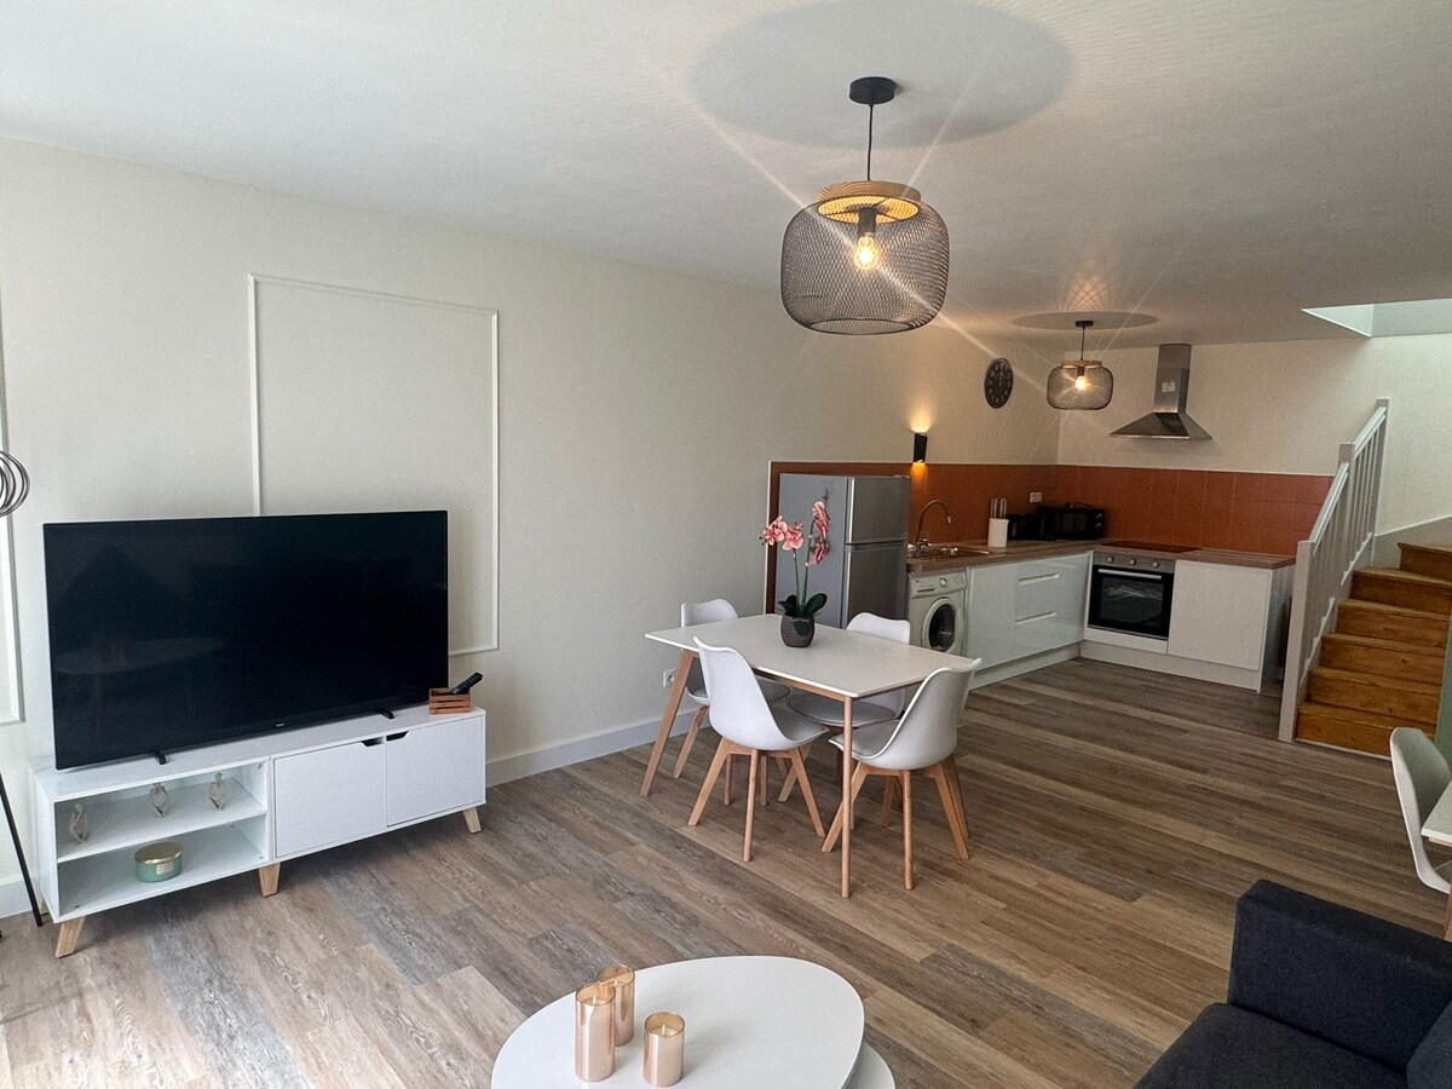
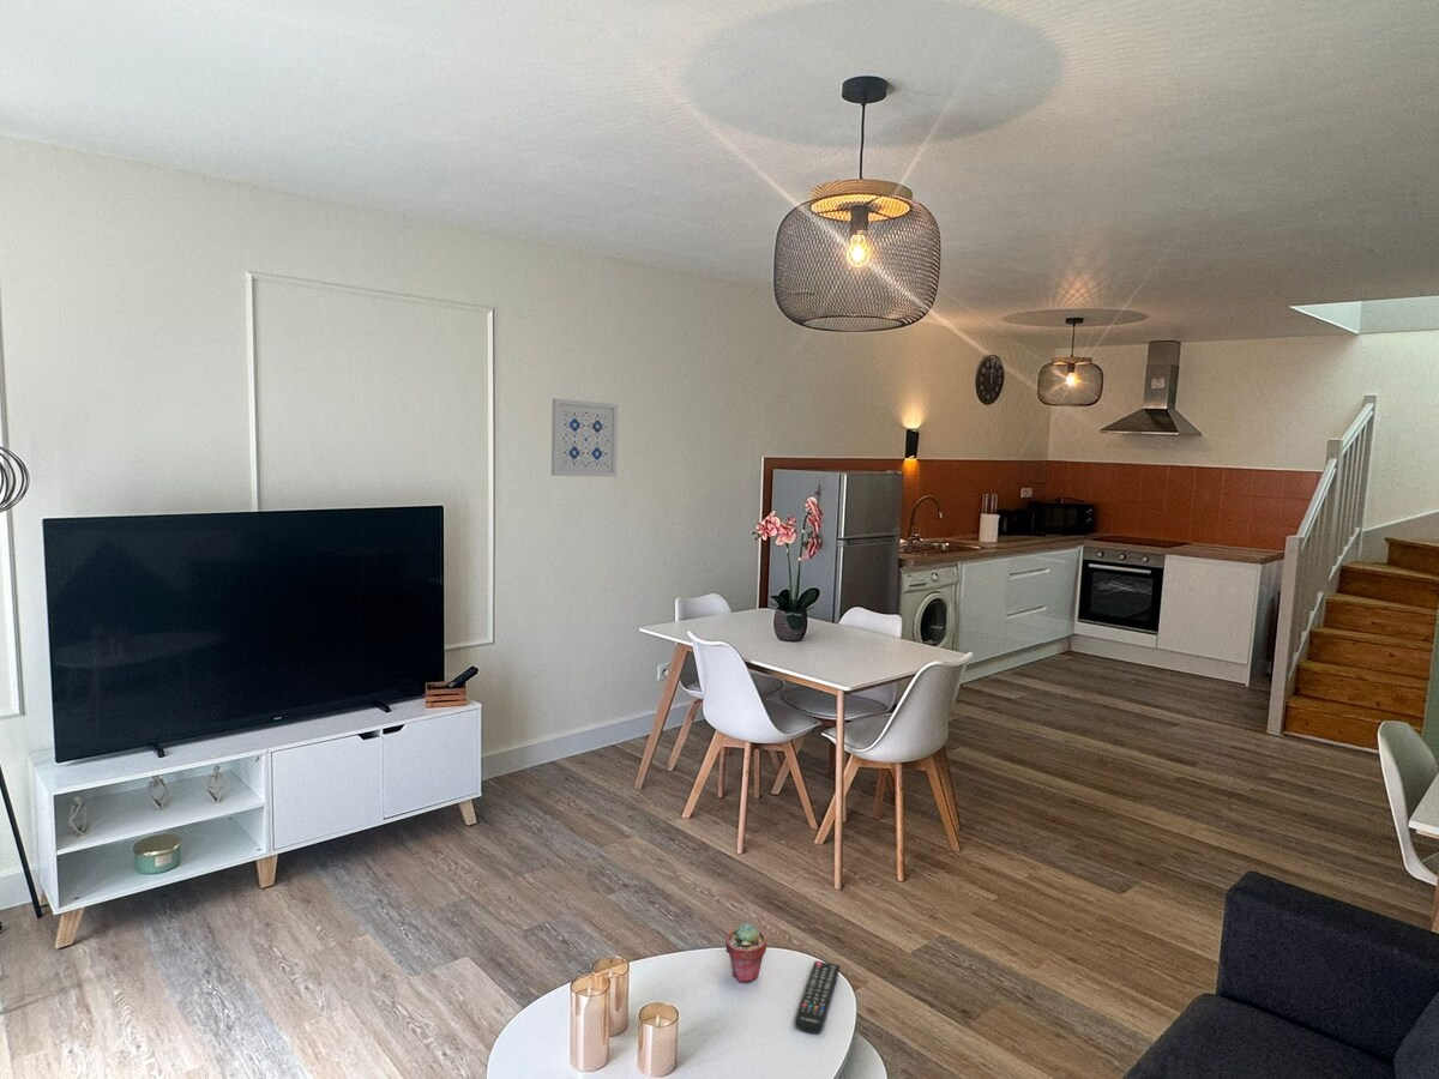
+ wall art [550,398,619,478]
+ remote control [794,959,842,1035]
+ potted succulent [724,922,767,984]
